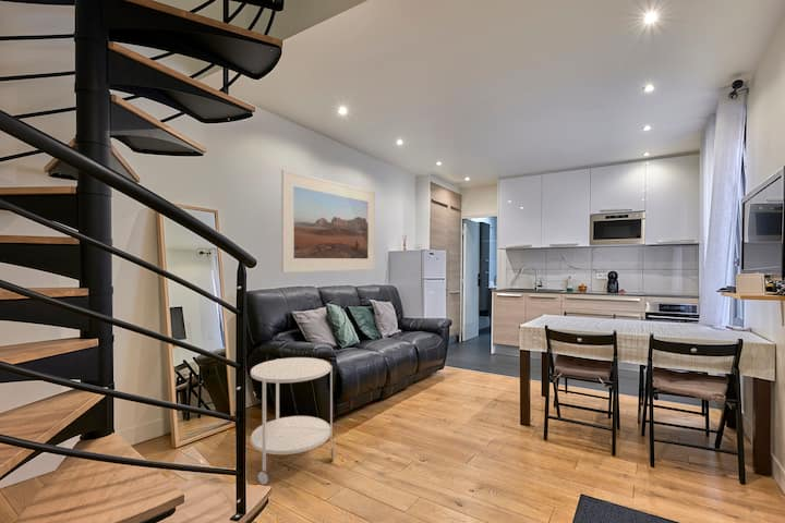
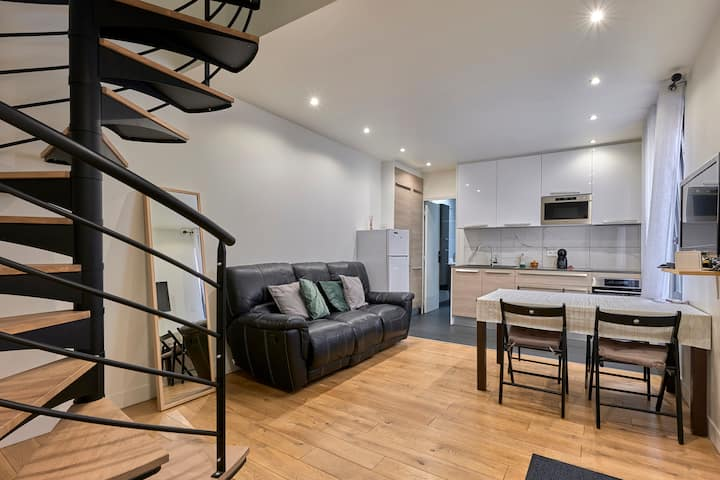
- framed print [280,169,376,273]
- side table [250,356,335,486]
